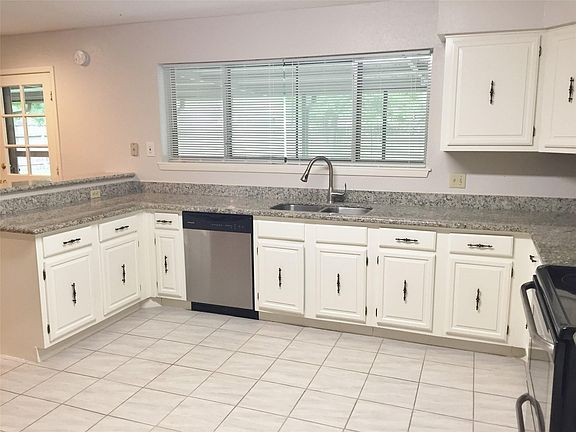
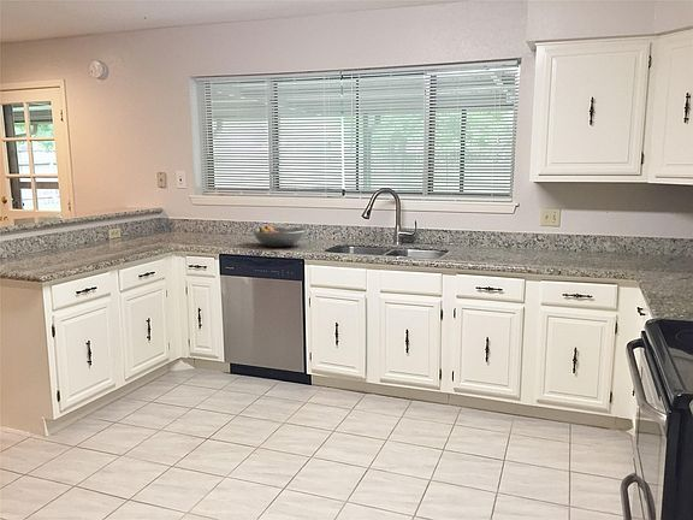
+ fruit bowl [250,225,308,248]
